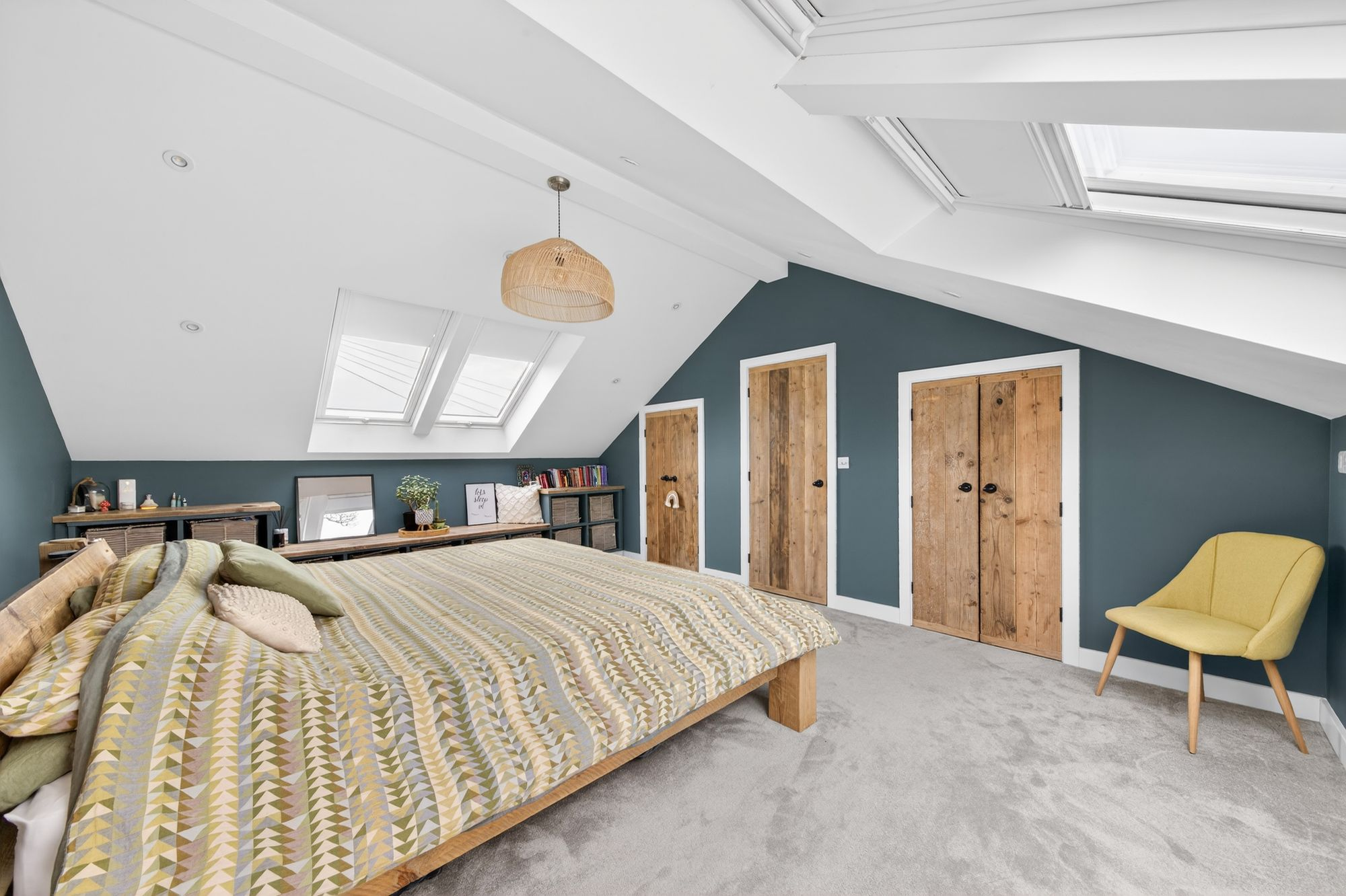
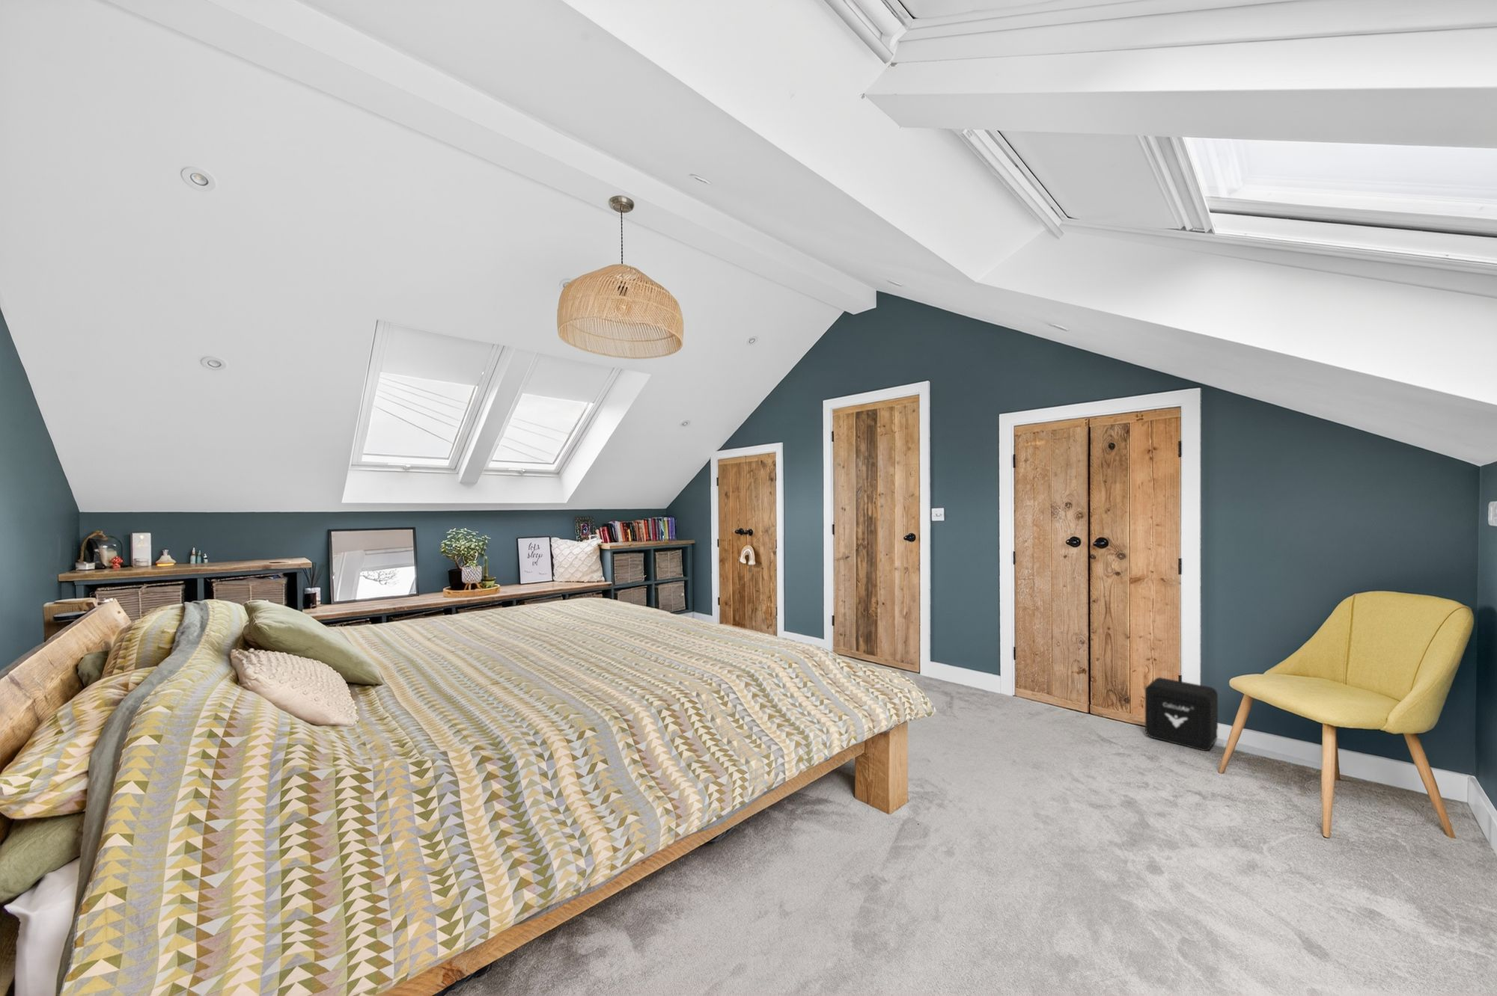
+ air purifier [1144,677,1219,751]
